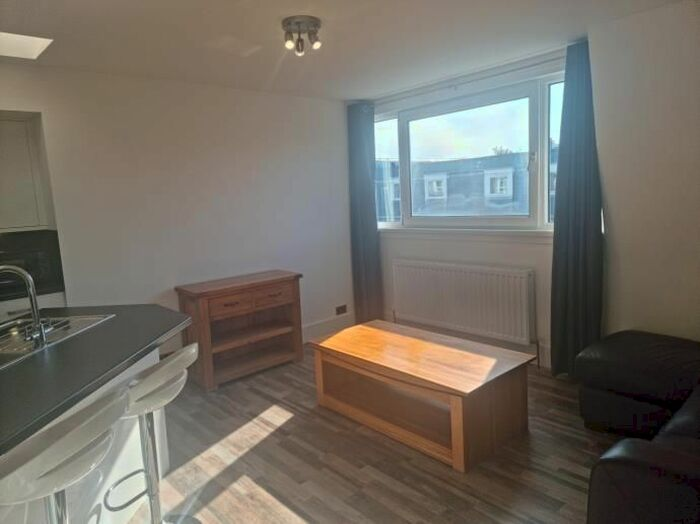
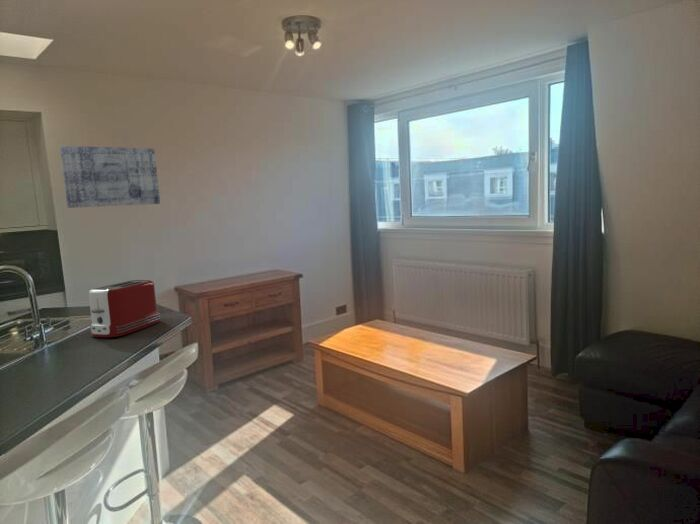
+ toaster [88,279,161,339]
+ wall art [59,145,161,209]
